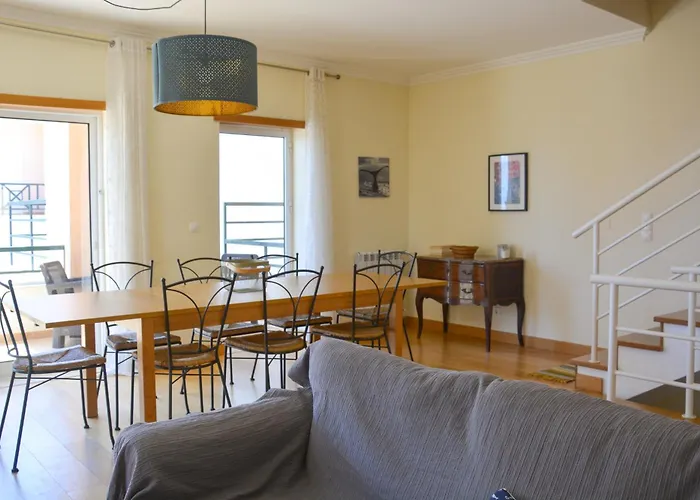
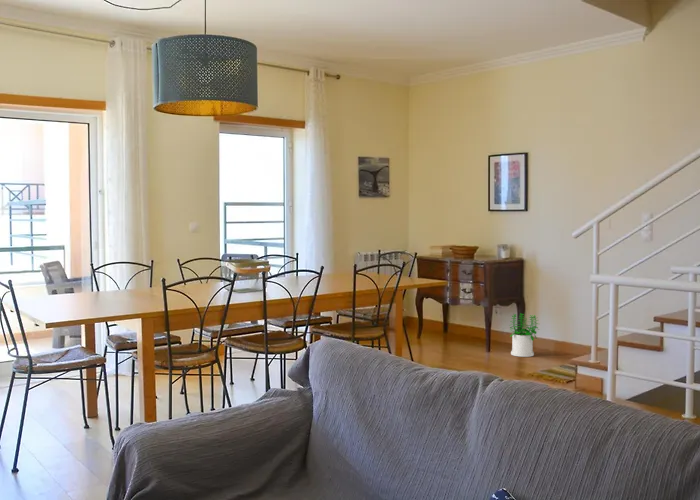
+ potted plant [508,312,539,358]
